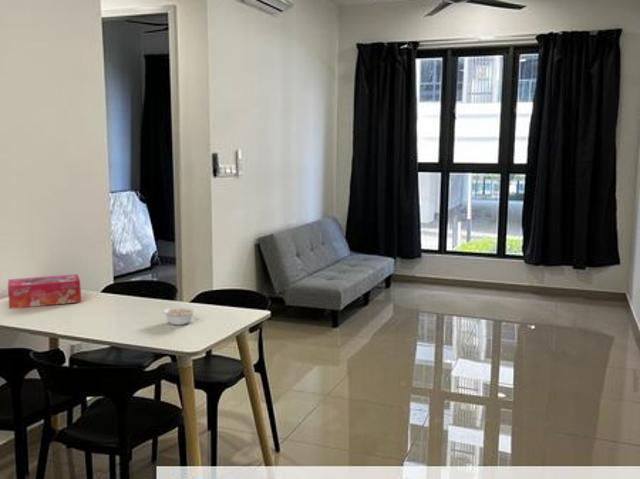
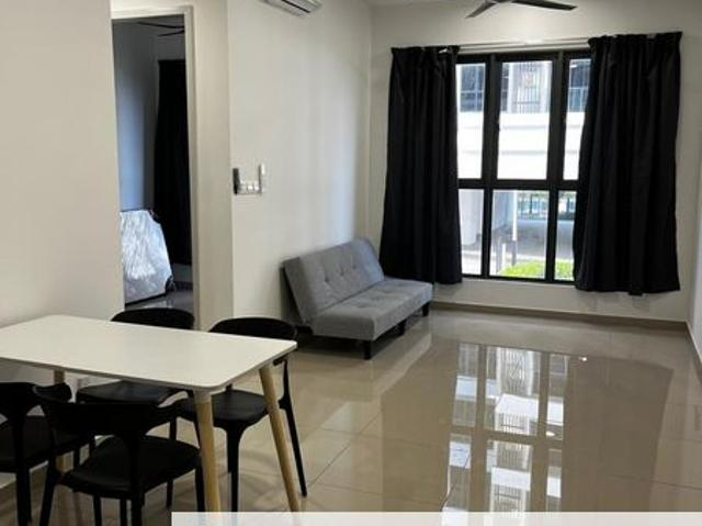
- tissue box [7,273,82,310]
- legume [162,306,197,326]
